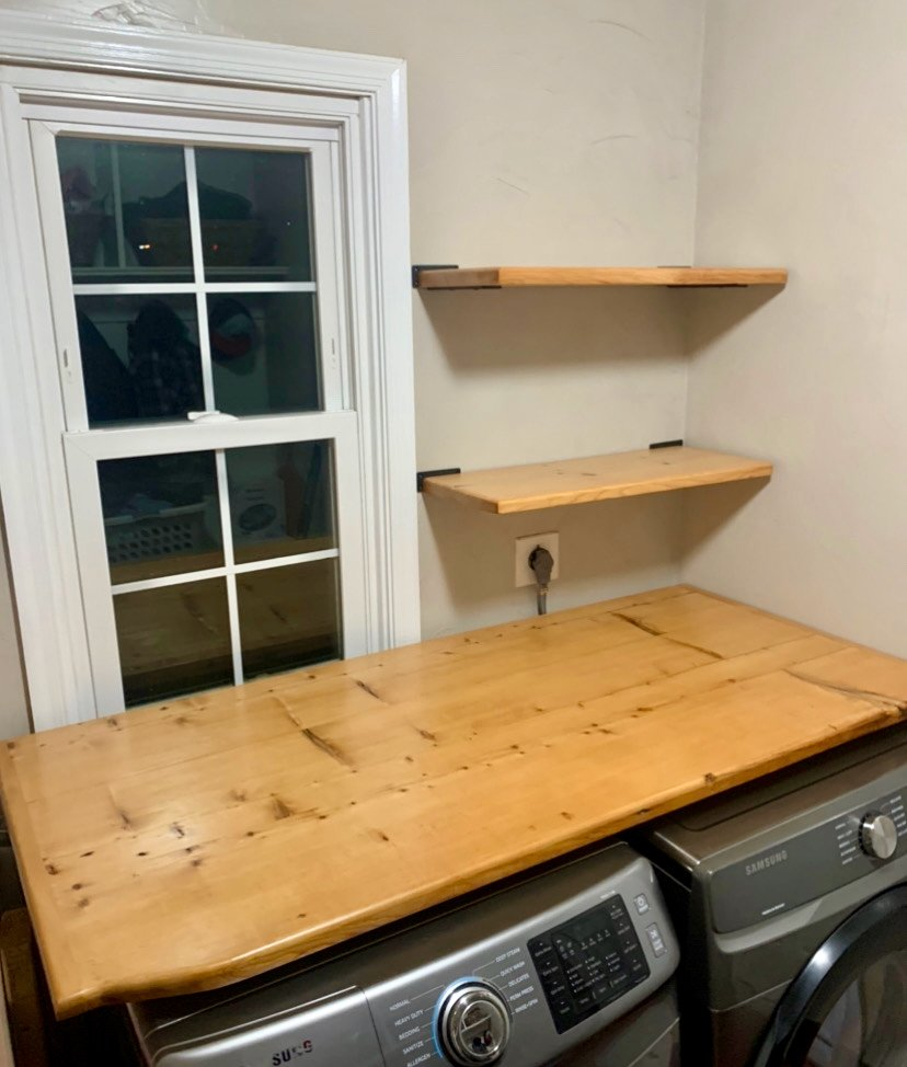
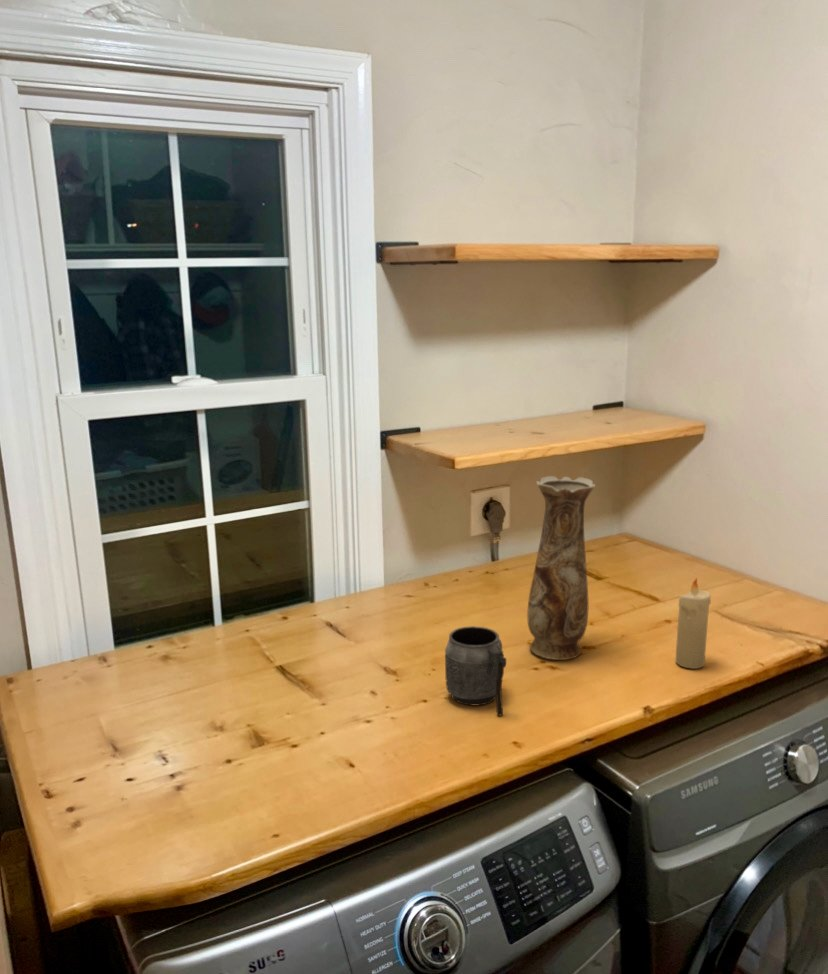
+ vase [526,475,596,661]
+ candle [674,577,712,670]
+ mug [444,625,507,716]
